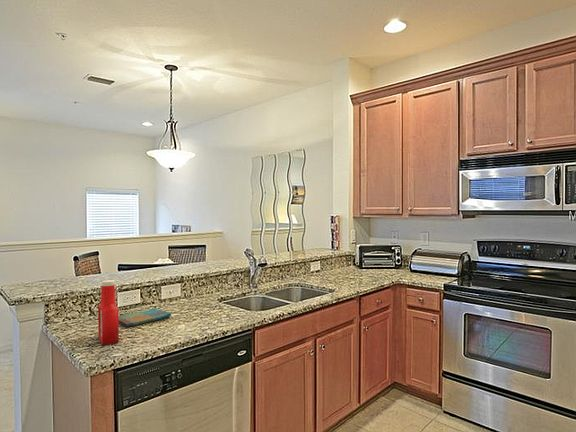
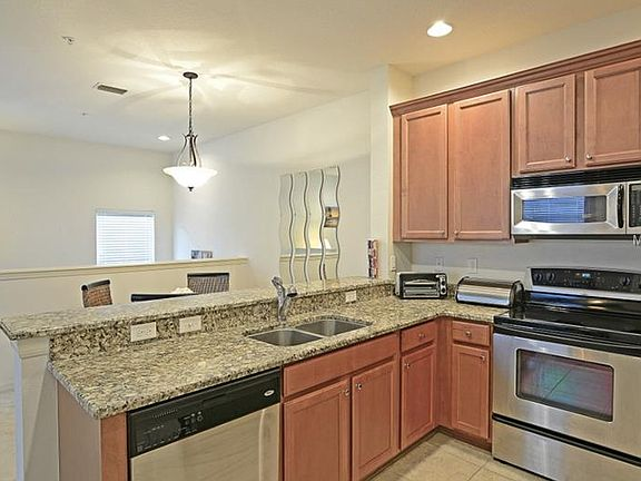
- soap bottle [97,279,120,345]
- dish towel [119,307,172,328]
